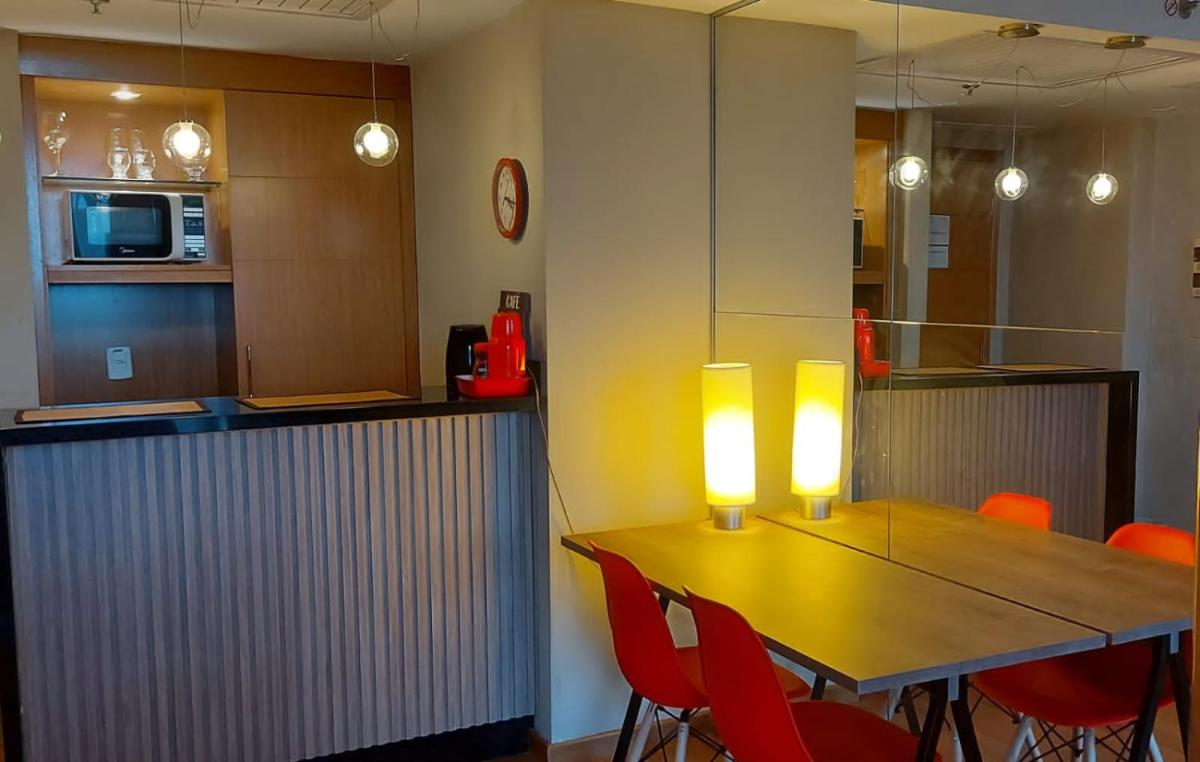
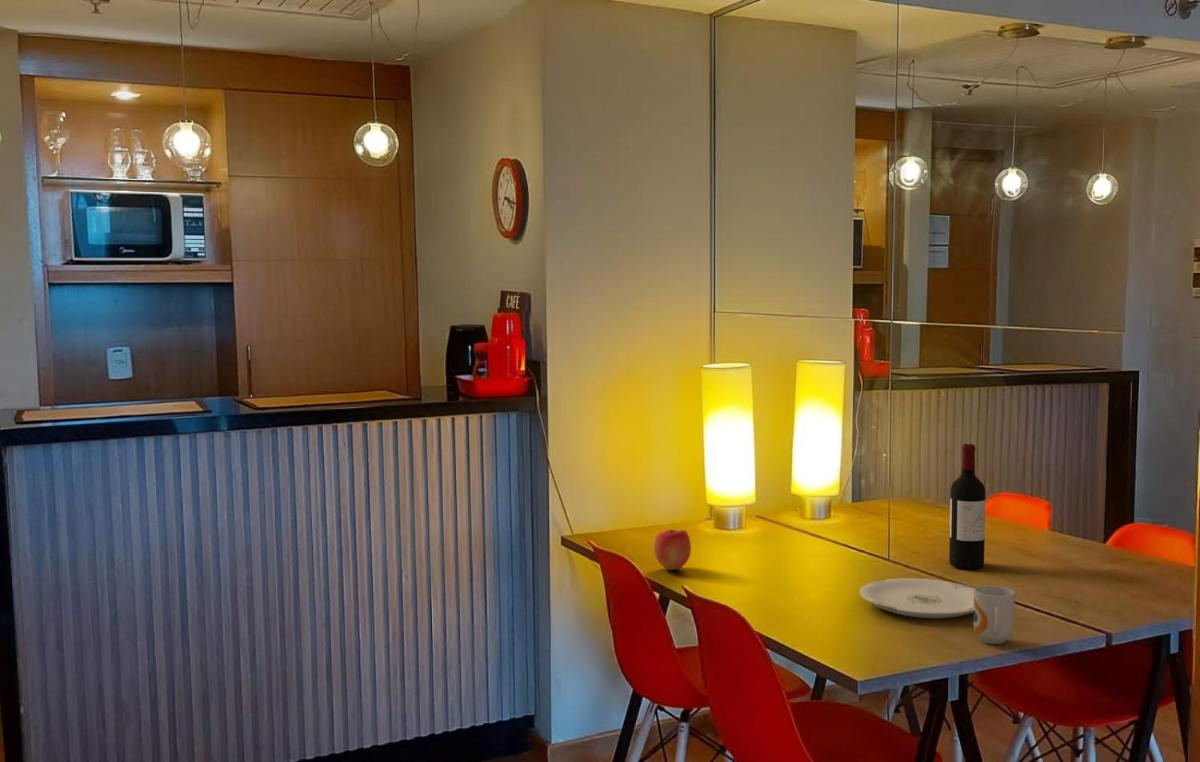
+ apple [653,528,692,571]
+ mug [973,585,1016,645]
+ plate [859,577,974,619]
+ wine bottle [948,443,986,570]
